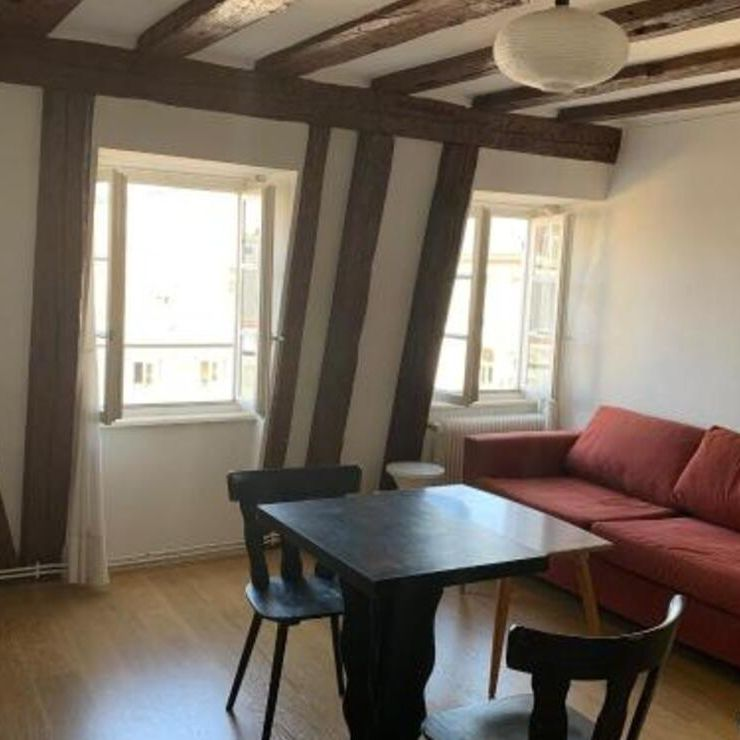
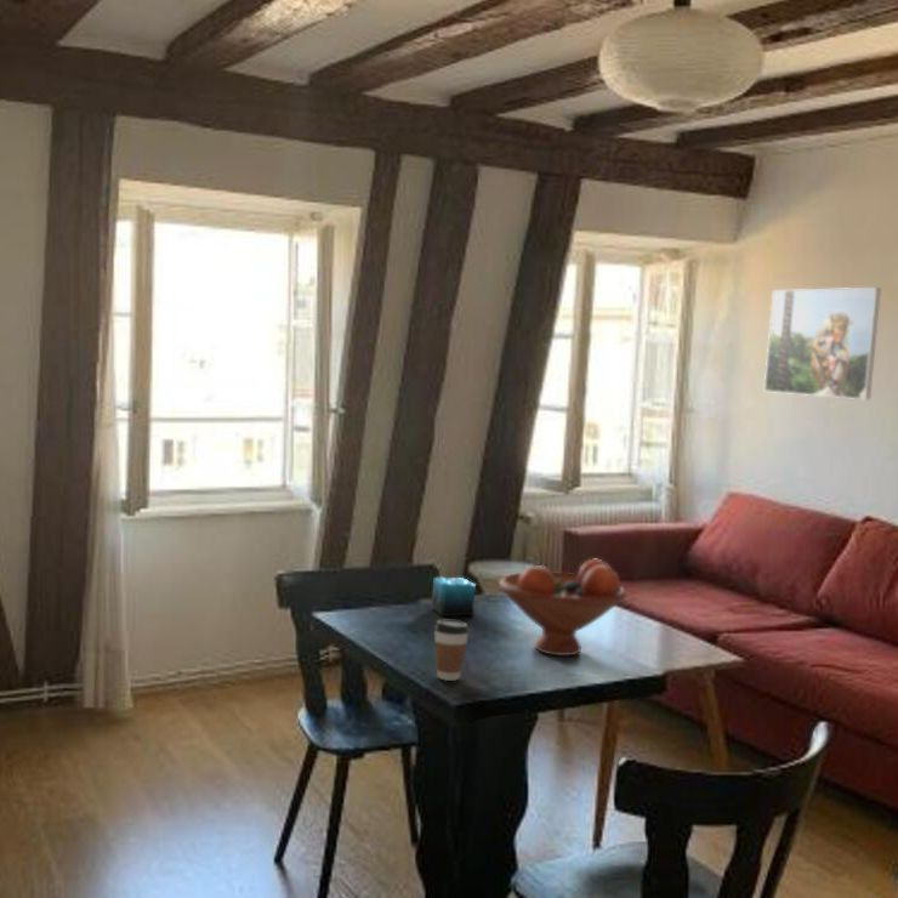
+ coffee cup [433,619,470,682]
+ candle [431,576,477,618]
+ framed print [763,286,882,400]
+ fruit bowl [498,558,627,658]
